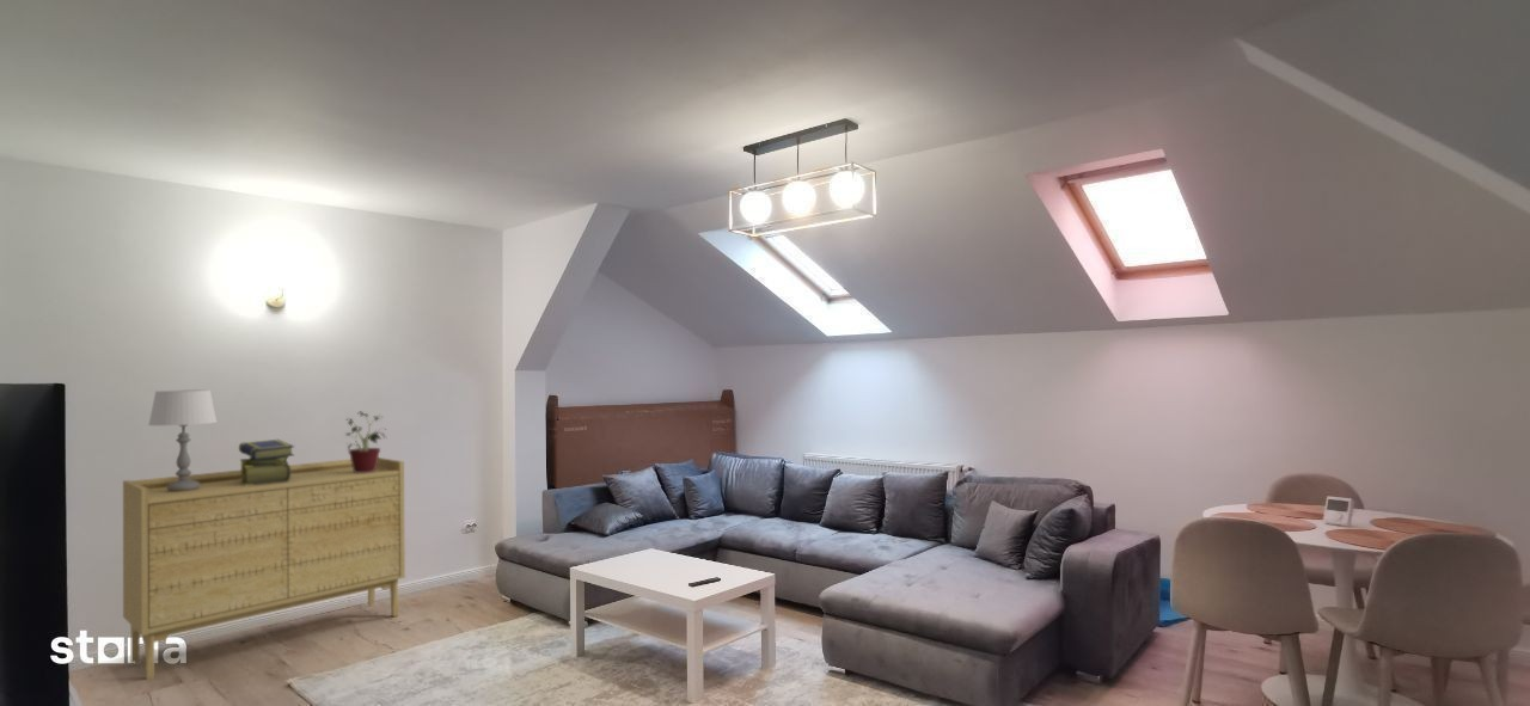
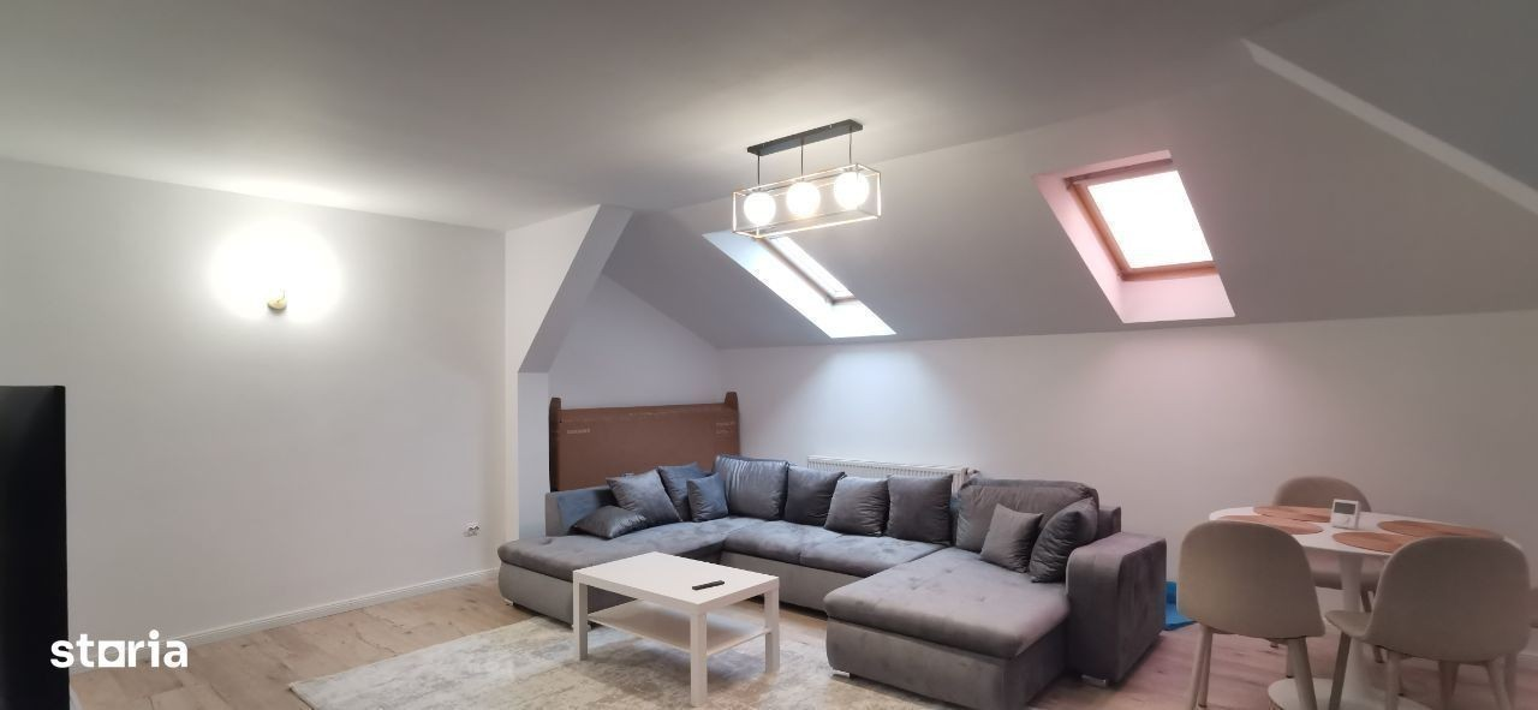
- potted plant [343,410,387,473]
- table lamp [147,388,218,492]
- sideboard [122,456,406,681]
- stack of books [238,438,295,486]
